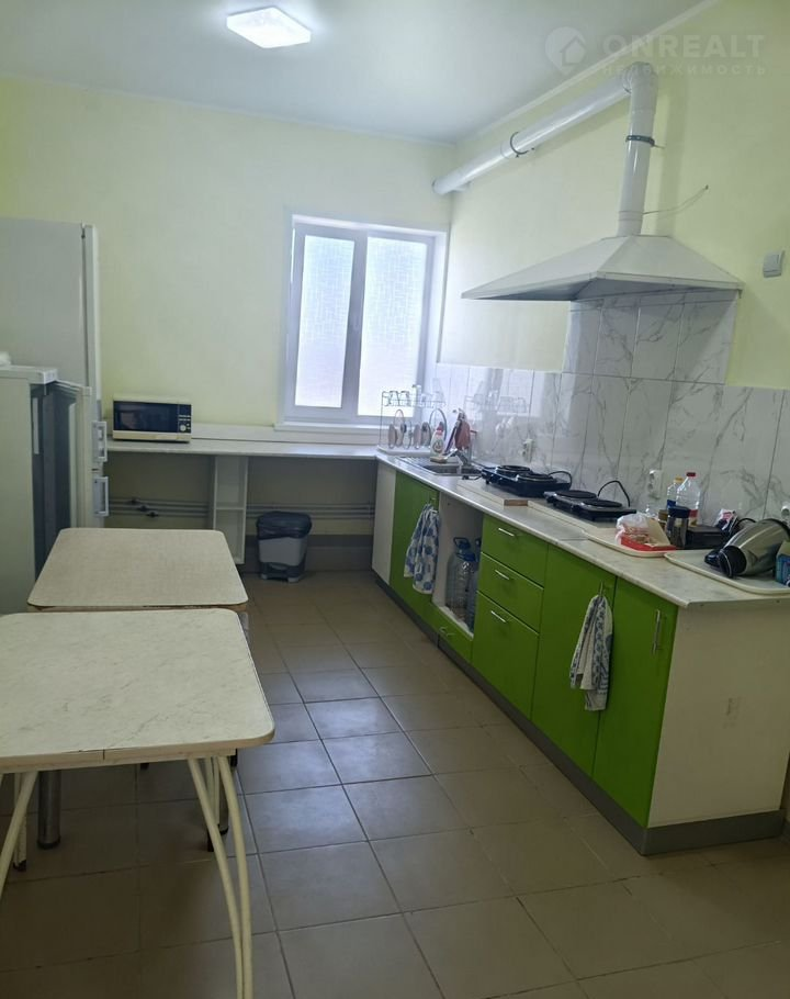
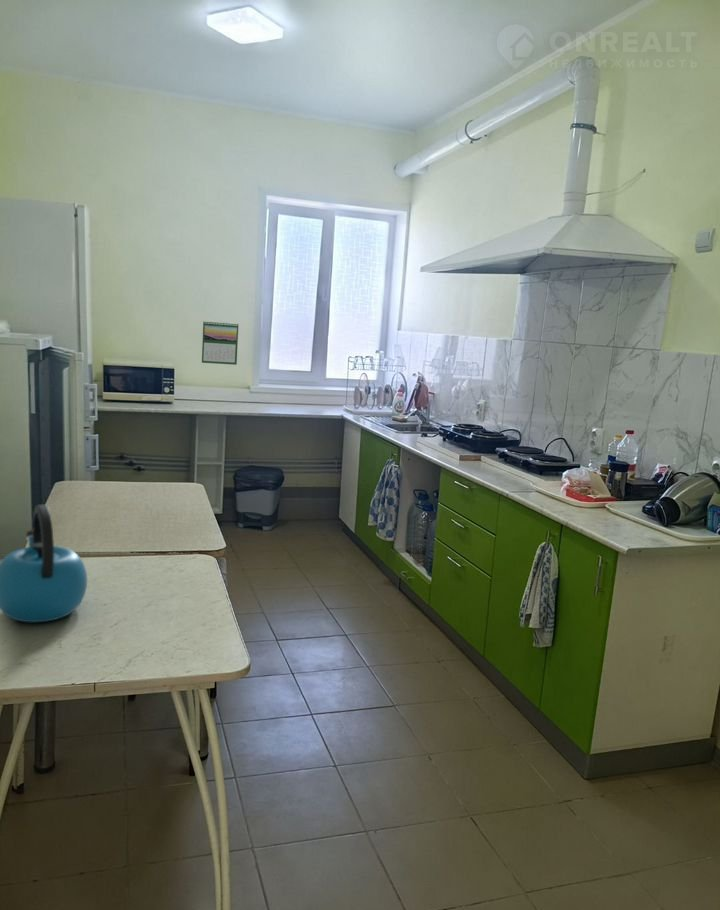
+ calendar [201,320,240,366]
+ kettle [0,504,88,623]
